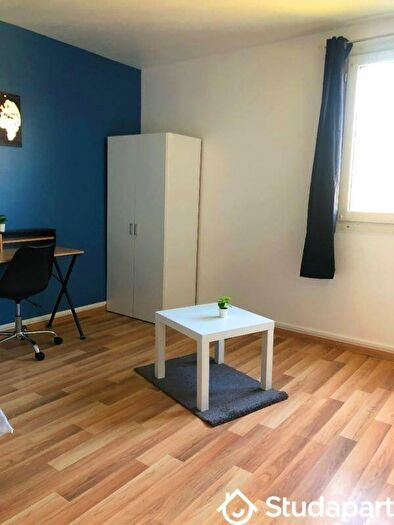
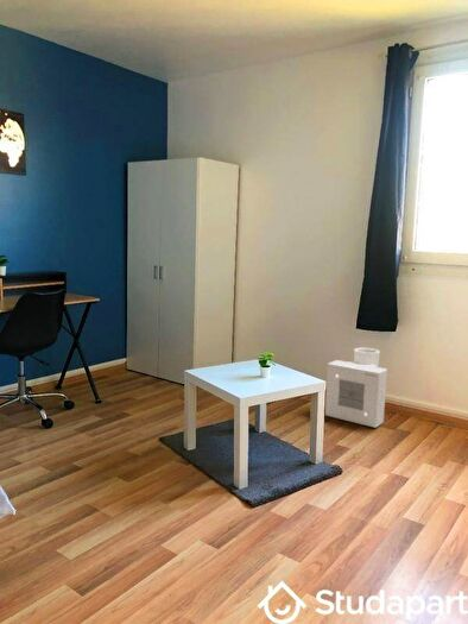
+ air purifier [324,347,388,429]
